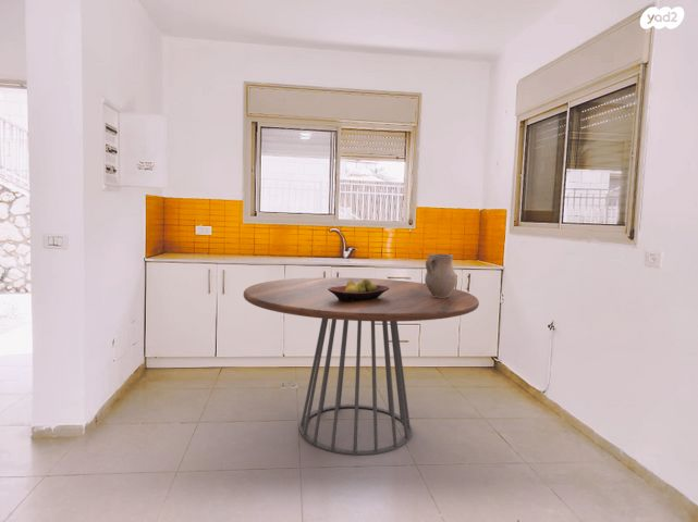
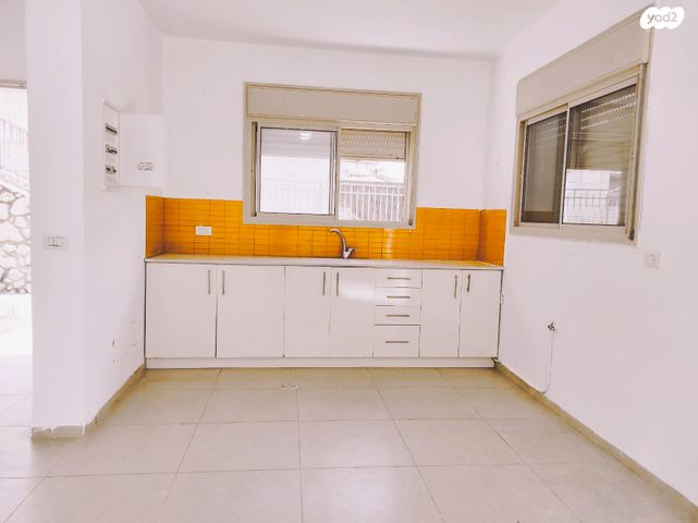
- pitcher [424,253,457,298]
- dining table [243,276,480,456]
- fruit bowl [328,277,389,301]
